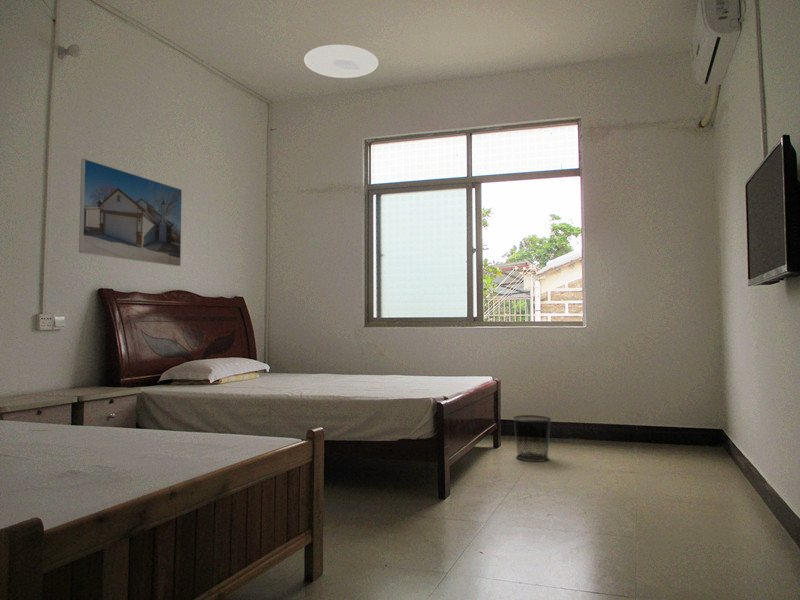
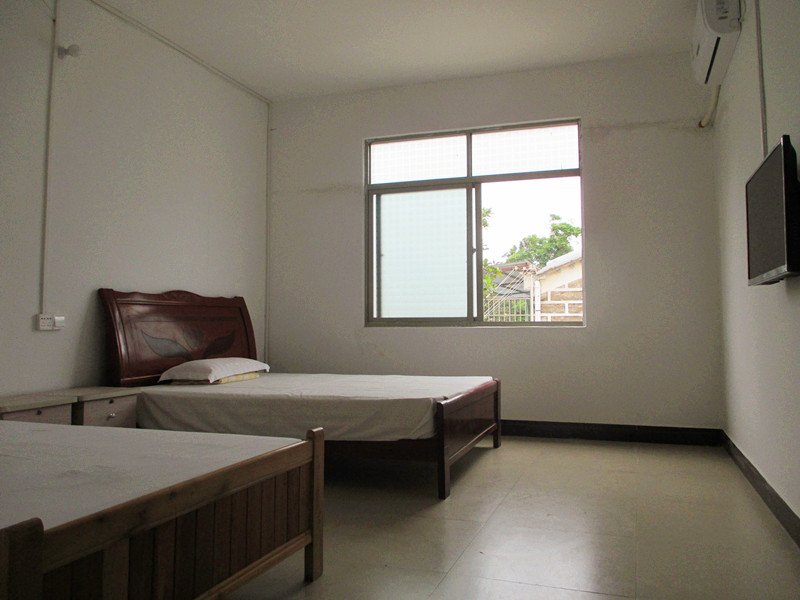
- waste bin [512,414,552,463]
- ceiling light [303,44,379,79]
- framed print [78,158,183,267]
